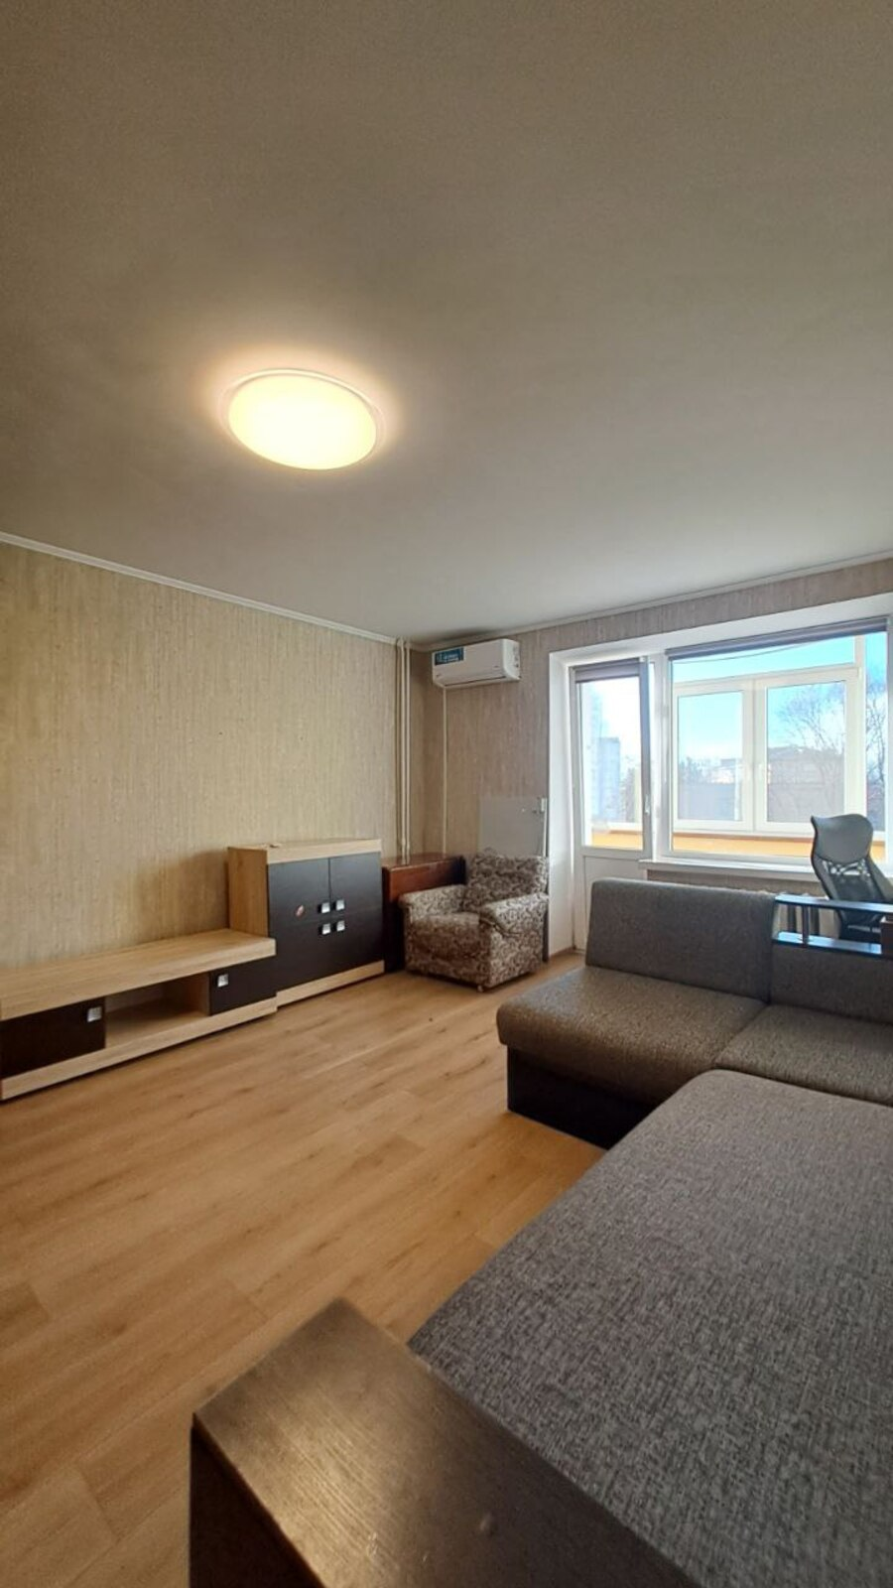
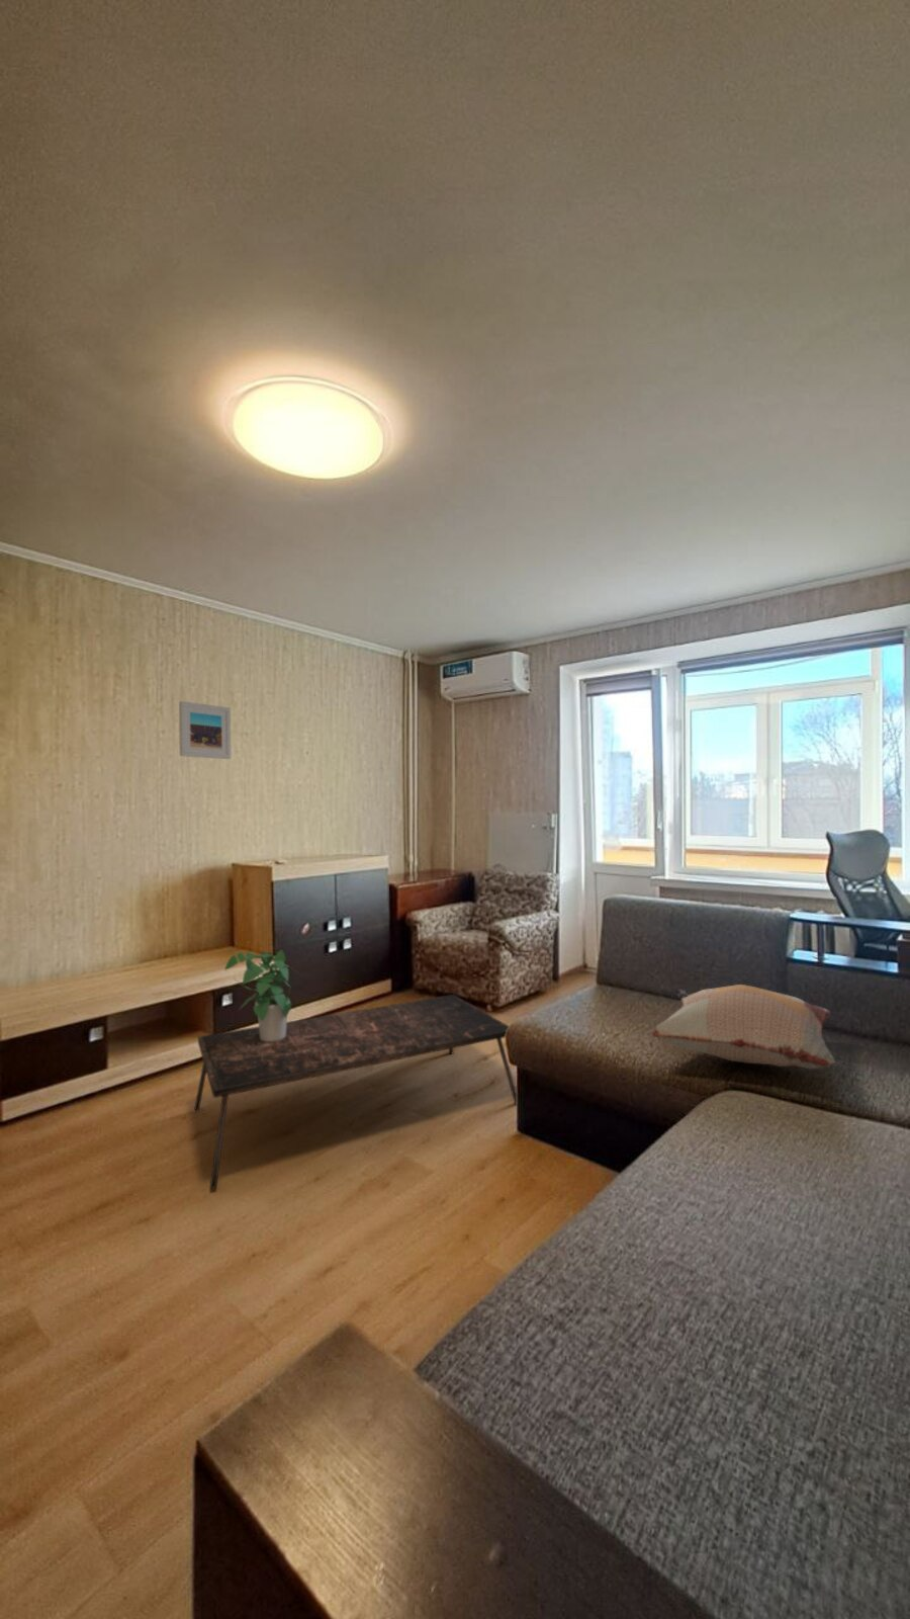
+ potted plant [223,948,302,1041]
+ coffee table [193,994,518,1190]
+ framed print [178,701,231,759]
+ decorative pillow [650,984,838,1070]
